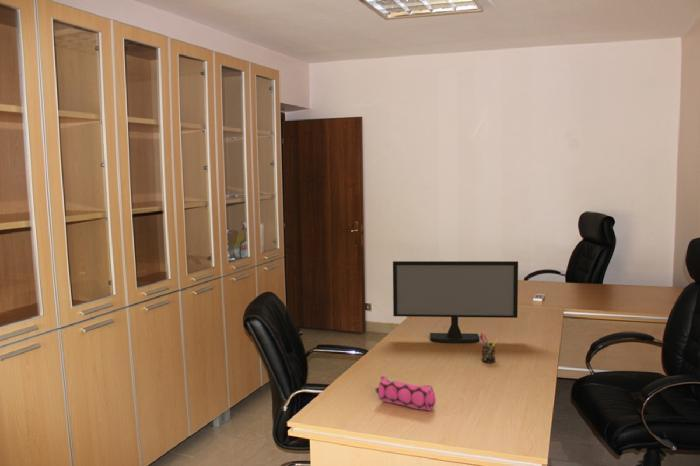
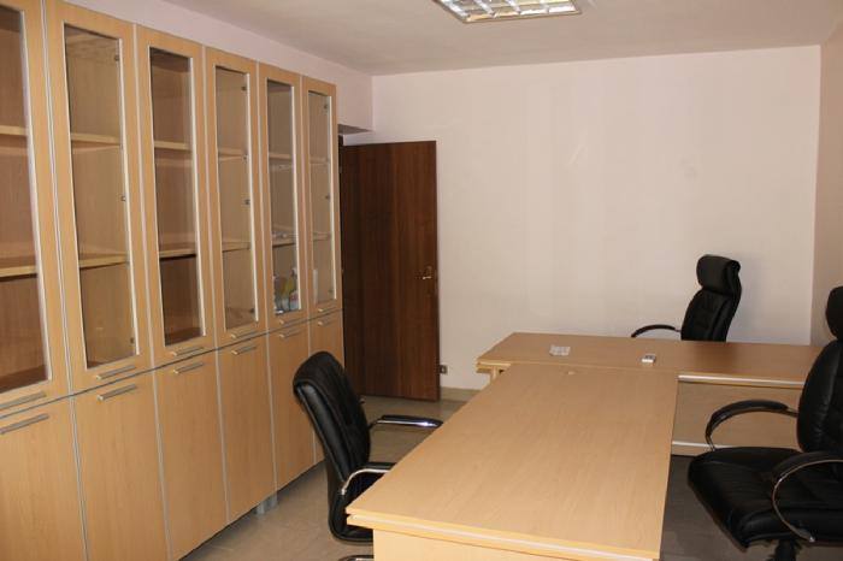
- pencil case [374,374,437,412]
- computer monitor [392,260,519,344]
- pen holder [479,332,499,364]
